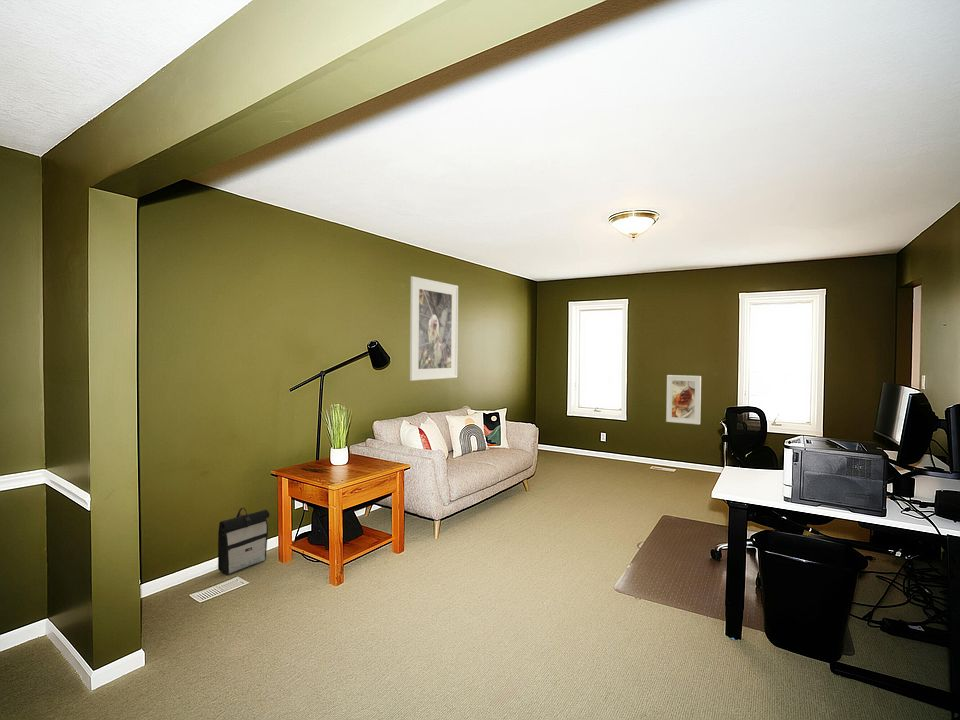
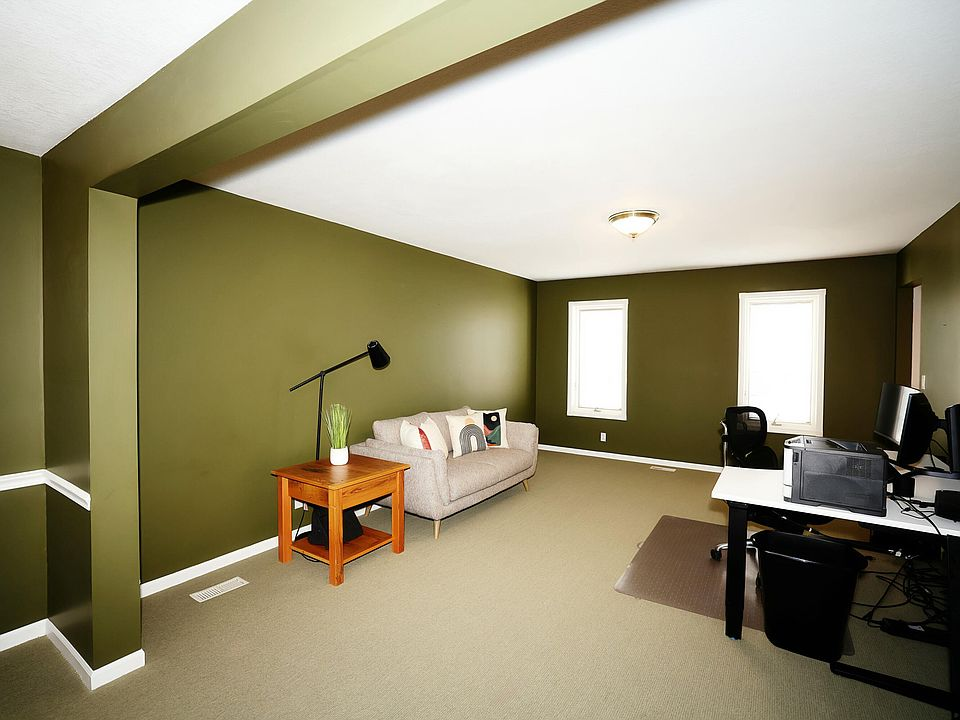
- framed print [665,374,702,426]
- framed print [409,275,459,382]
- backpack [217,507,271,576]
